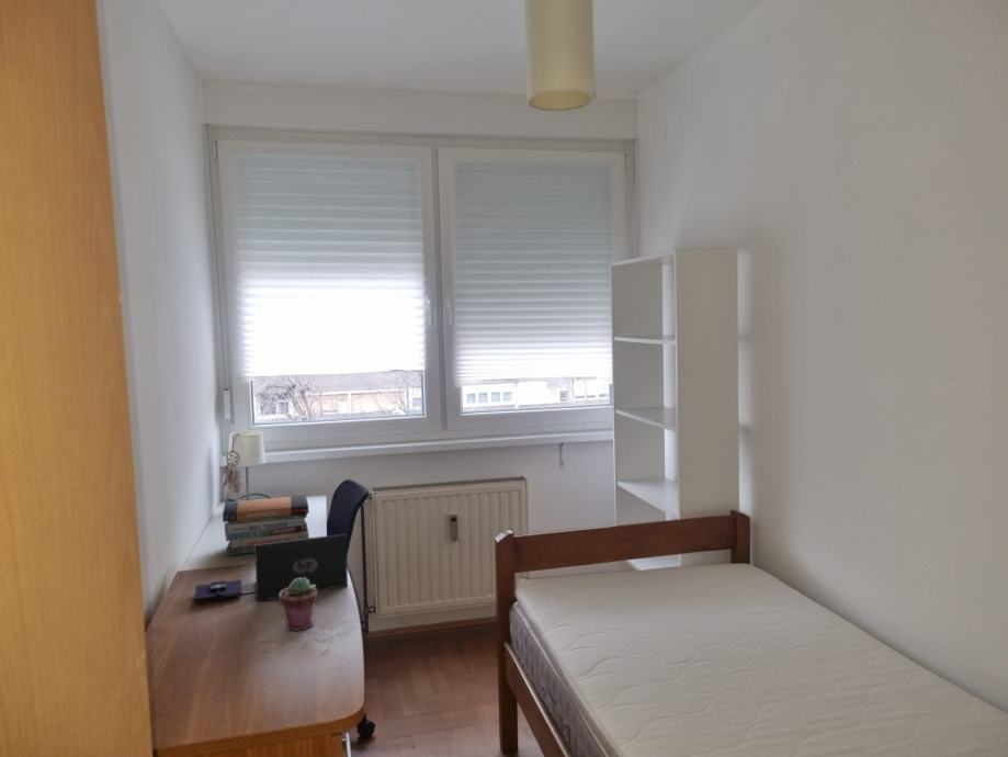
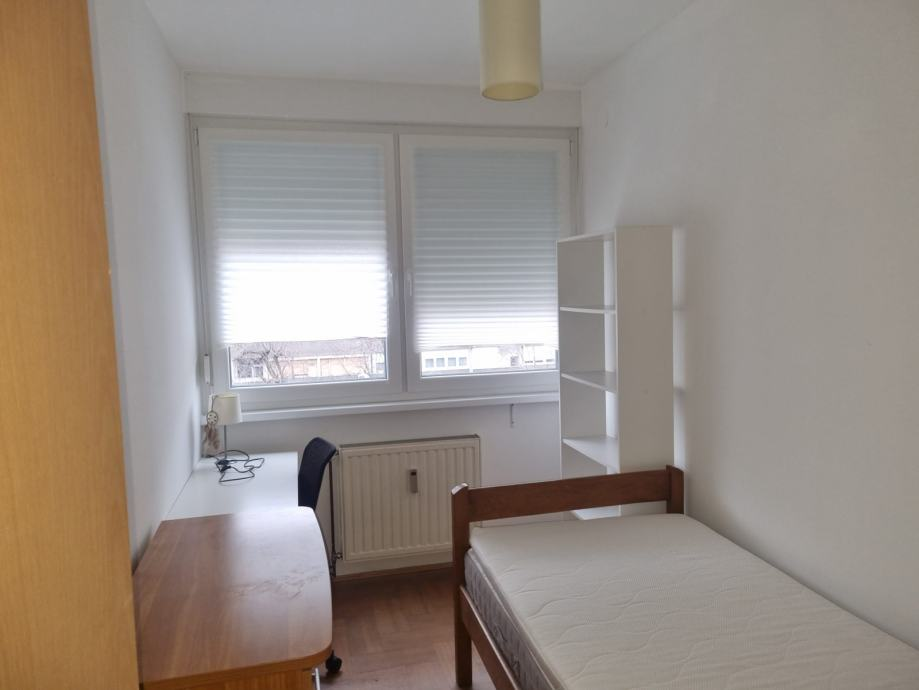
- book stack [222,494,310,556]
- potted succulent [278,577,318,632]
- laptop computer [193,533,349,603]
